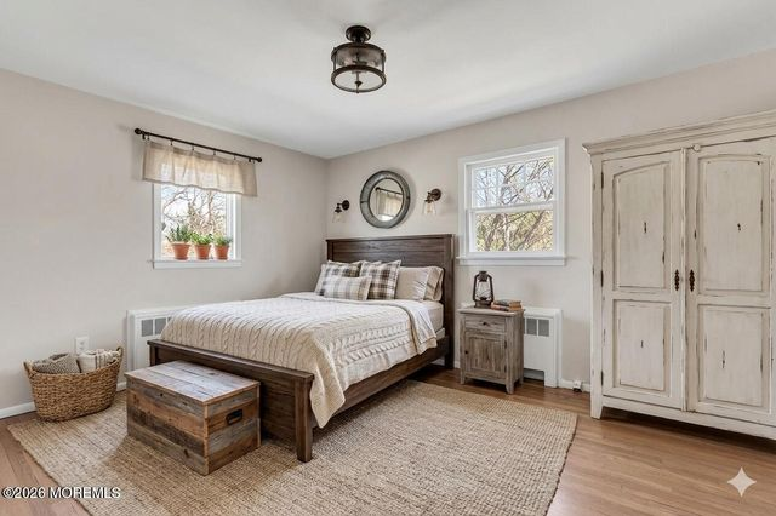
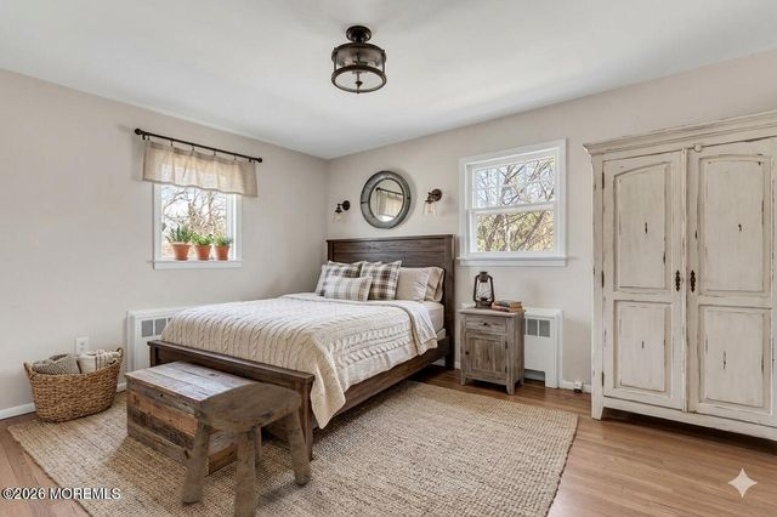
+ stool [181,382,313,517]
